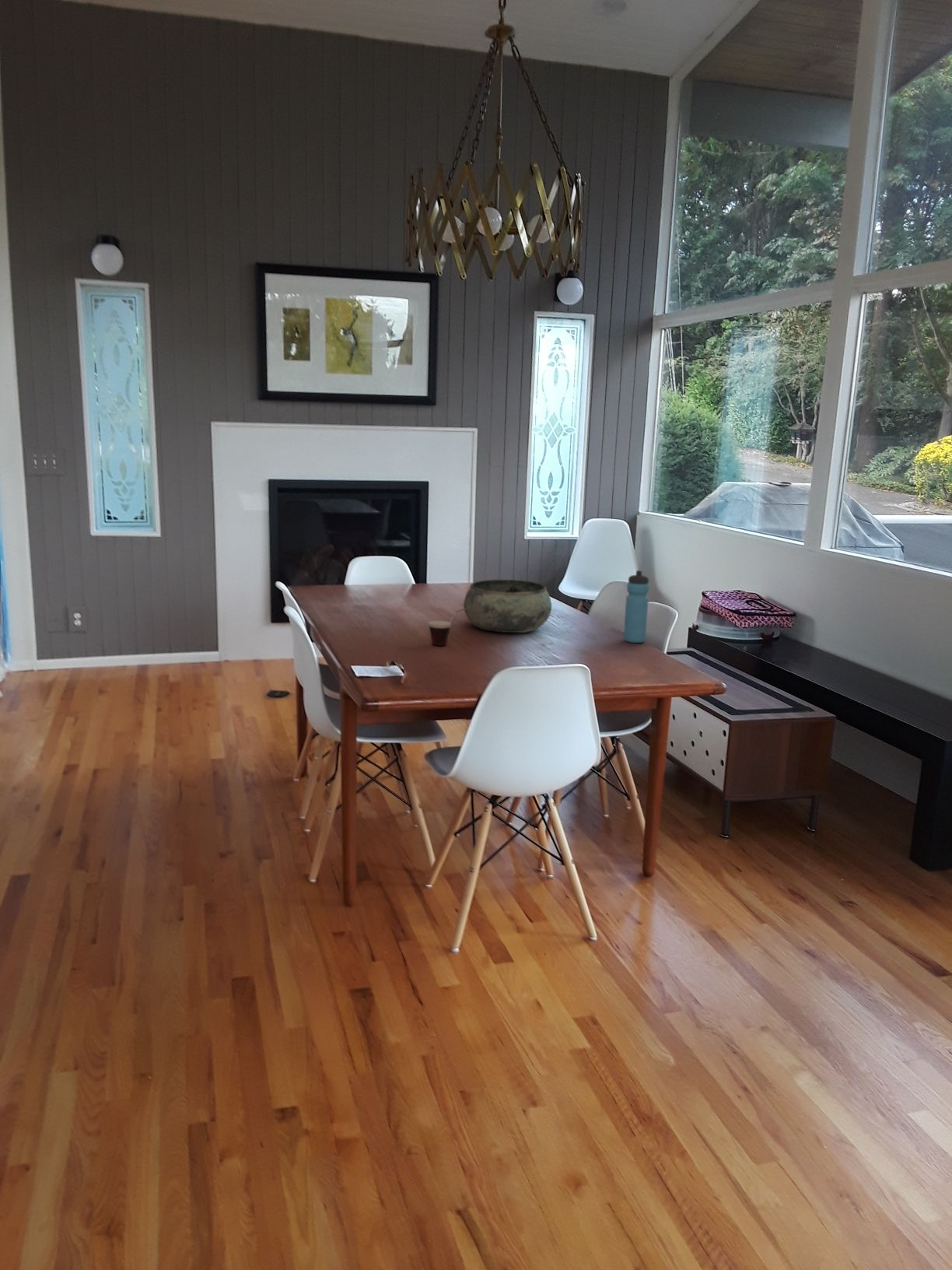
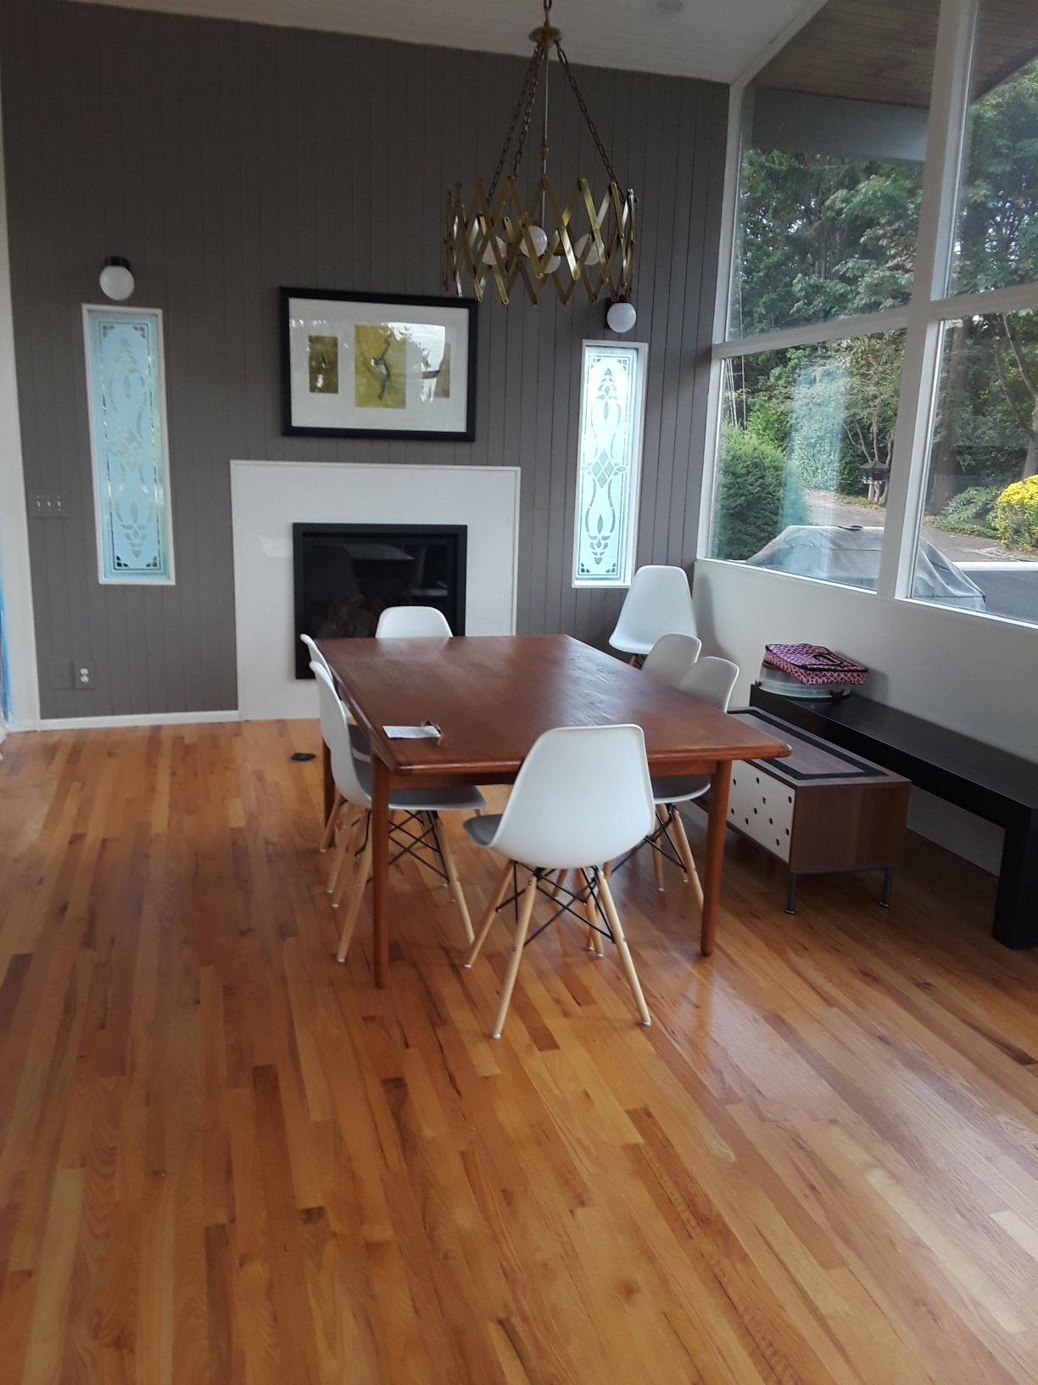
- bowl [463,579,552,633]
- water bottle [623,570,650,644]
- cup [428,607,470,647]
